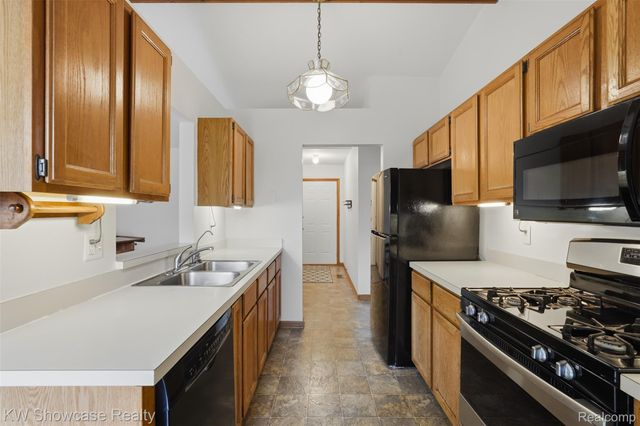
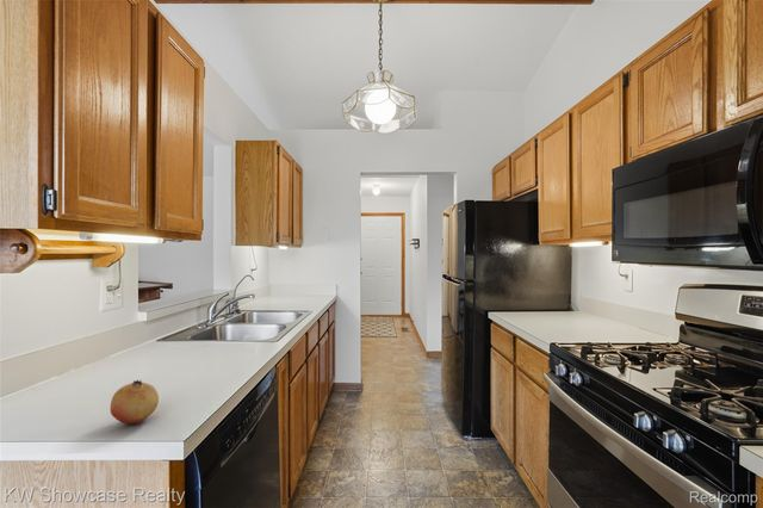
+ fruit [110,378,160,425]
